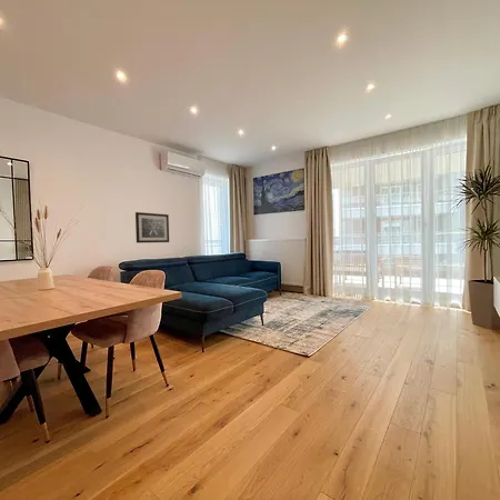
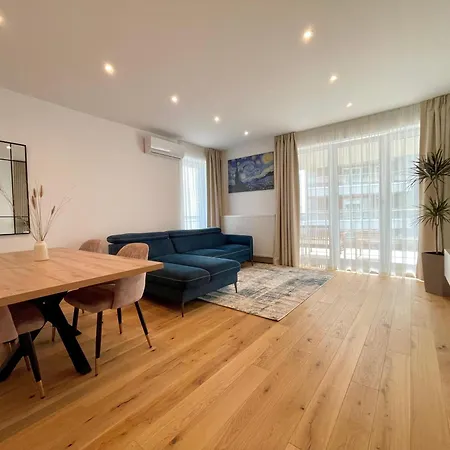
- wall art [134,211,170,243]
